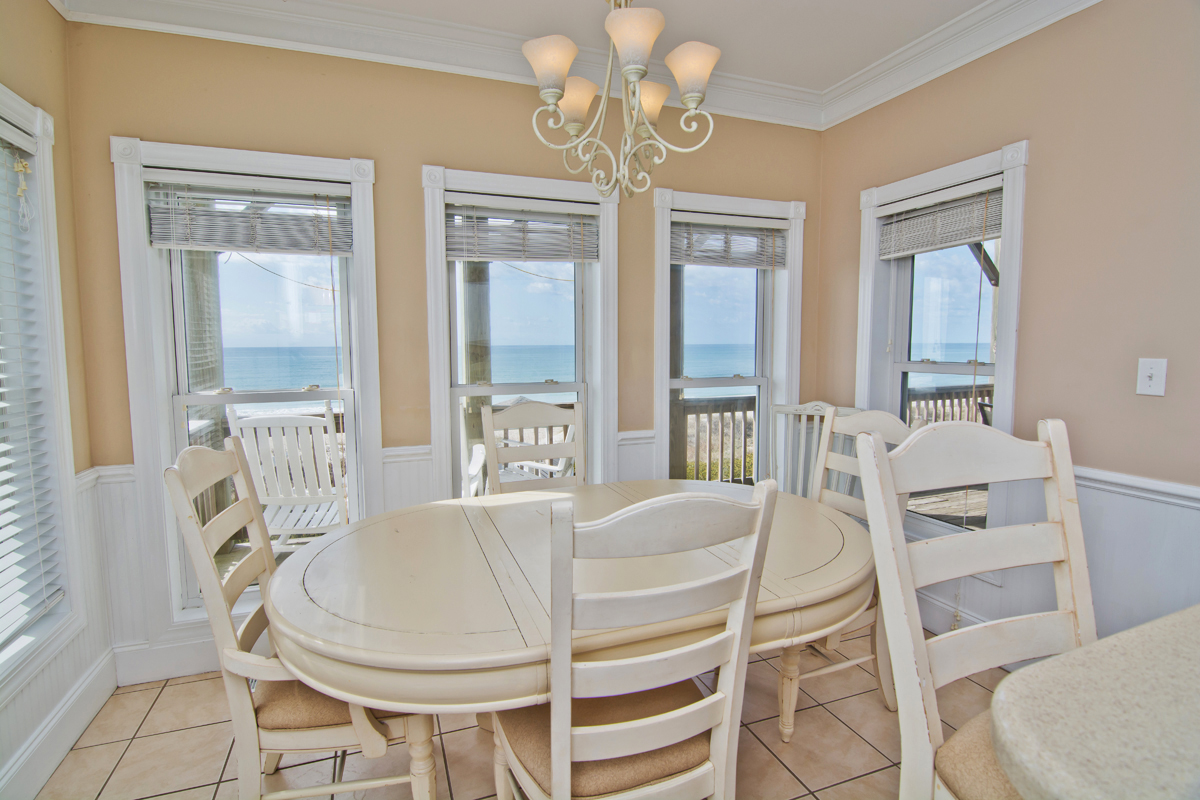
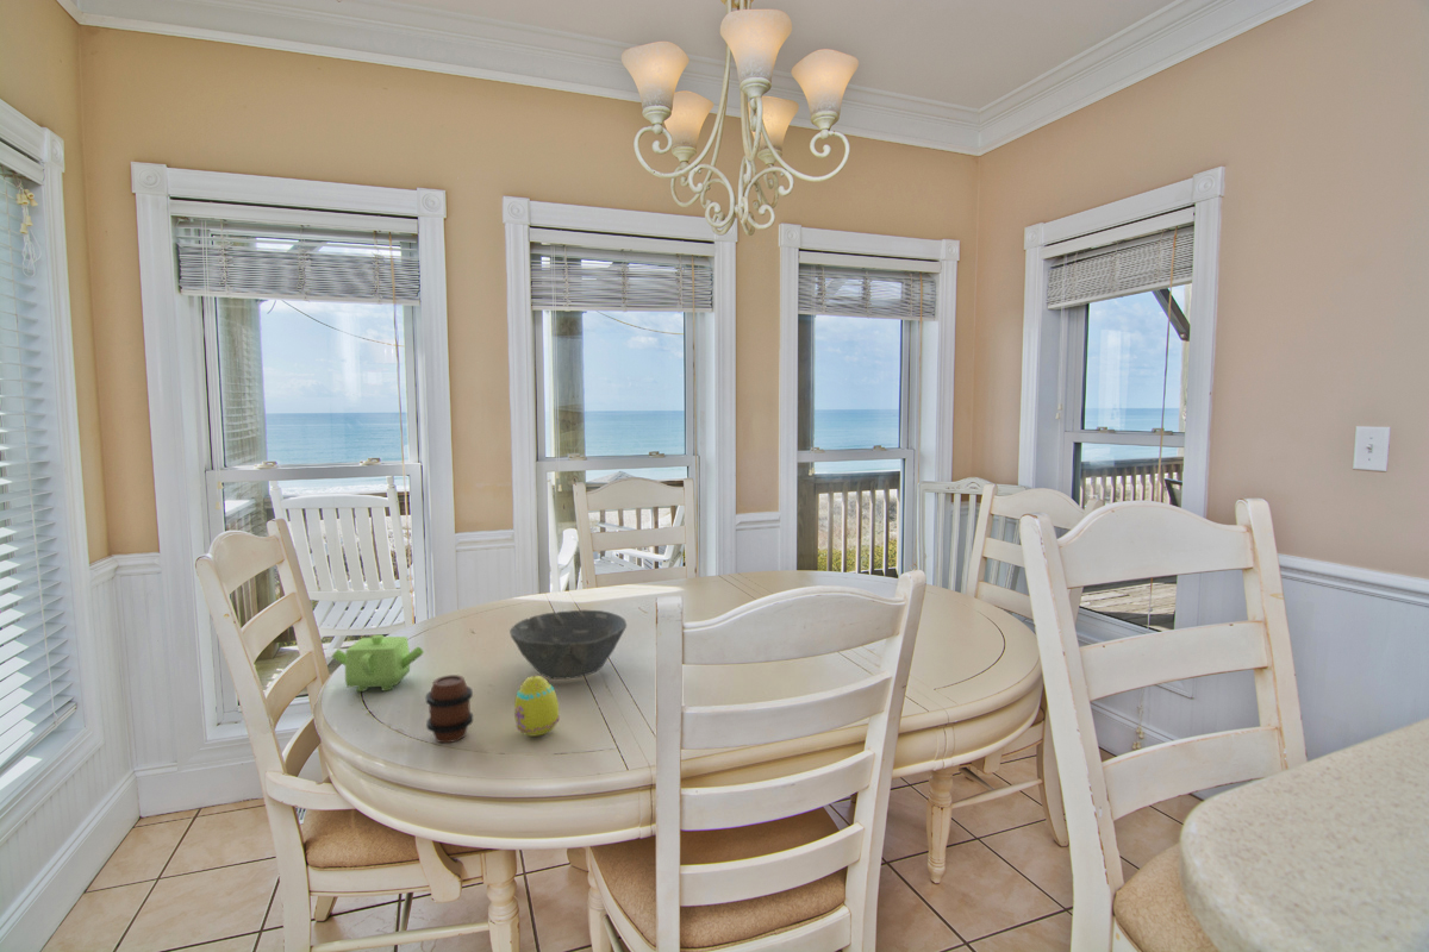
+ egg [513,674,561,738]
+ teapot [330,633,425,693]
+ bowl [508,609,628,681]
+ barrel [424,674,474,744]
